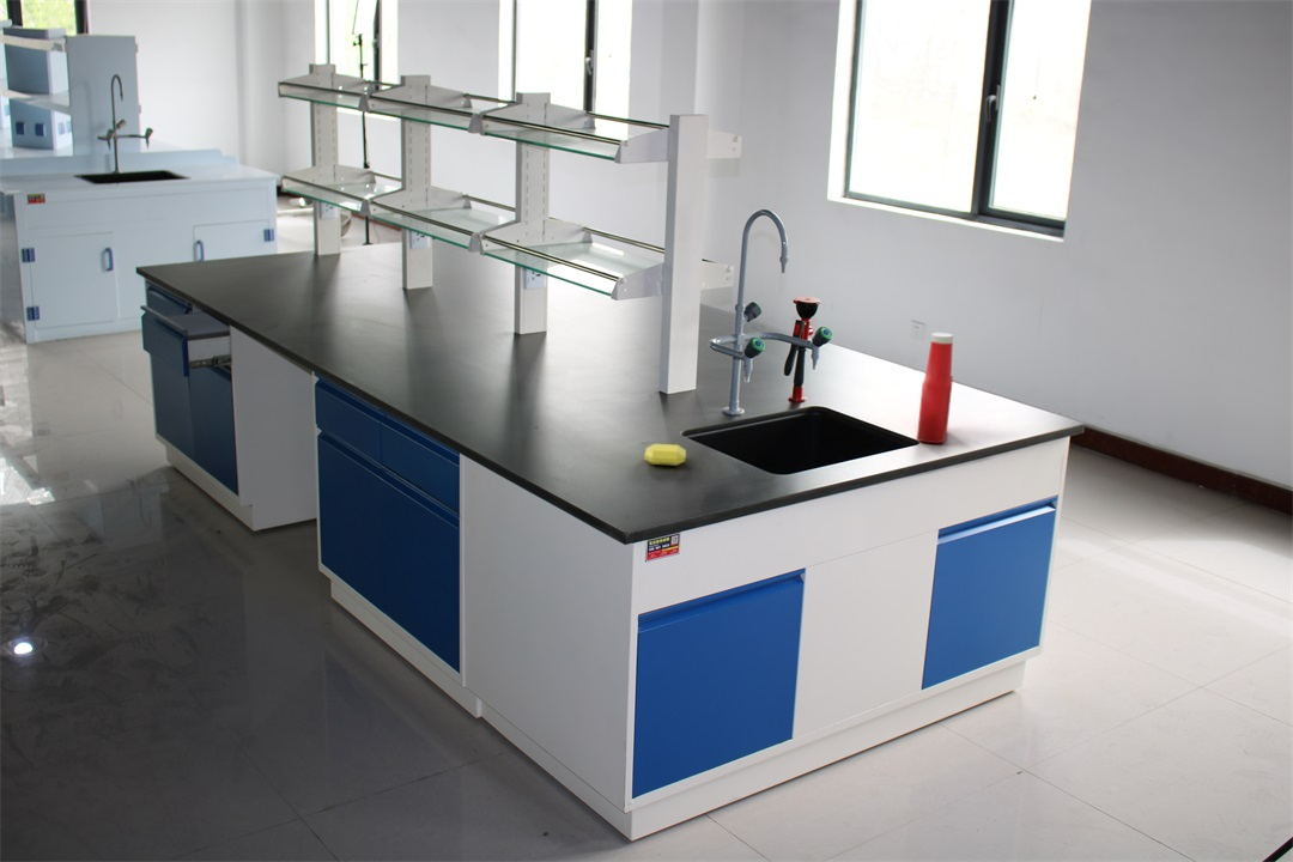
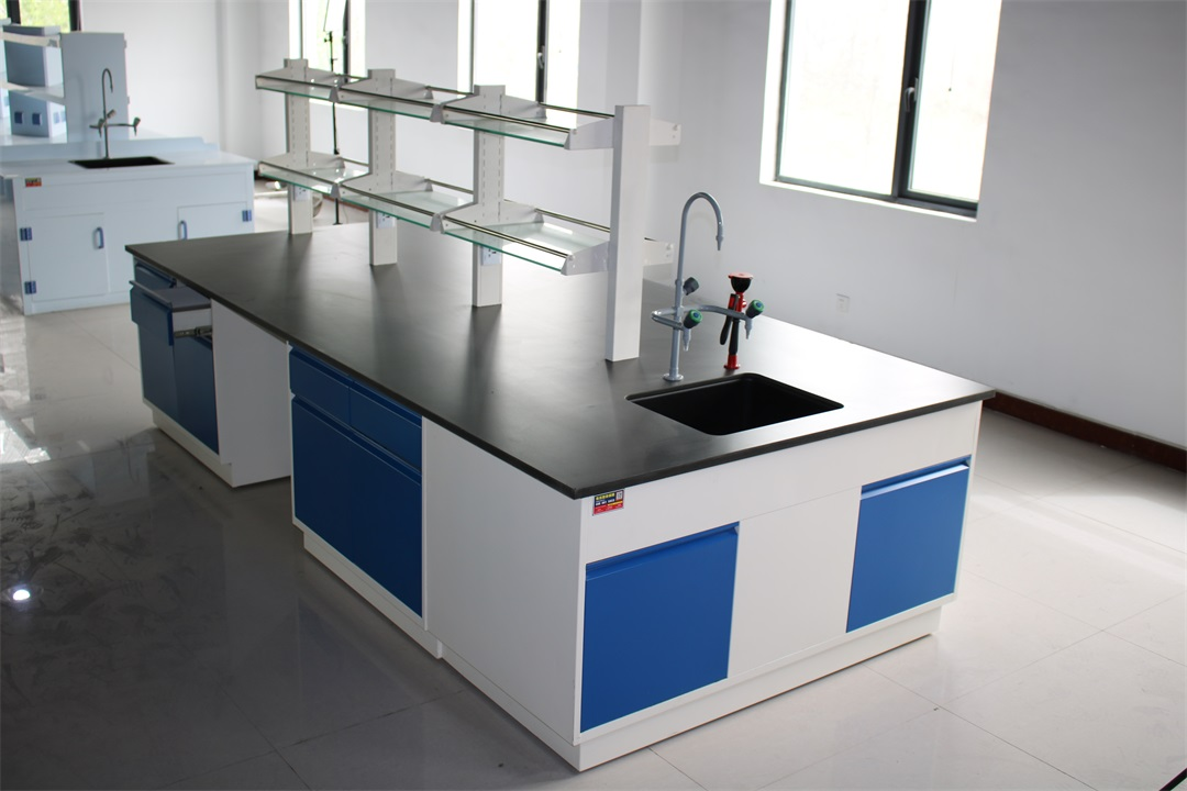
- soap bottle [916,332,954,444]
- soap bar [643,443,687,467]
